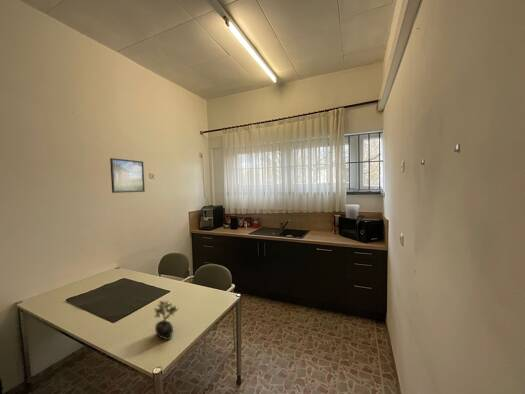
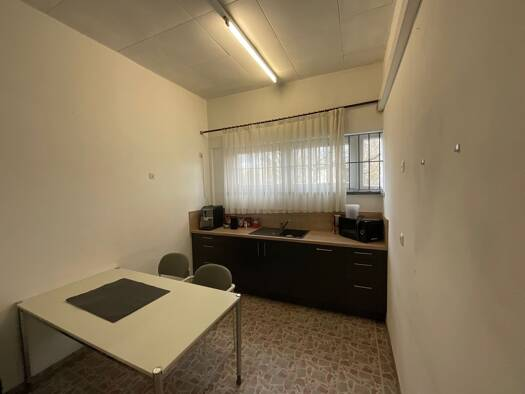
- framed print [109,157,146,194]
- succulent plant [153,300,180,341]
